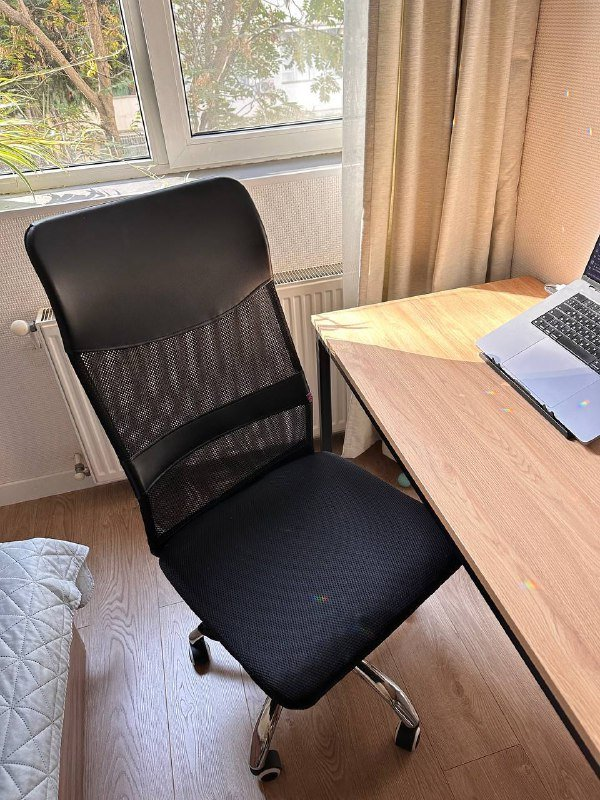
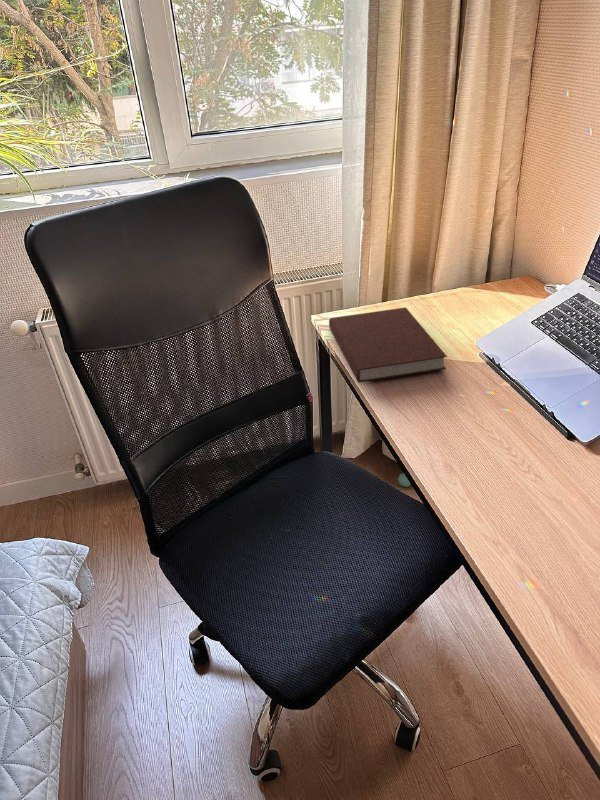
+ notebook [328,306,448,384]
